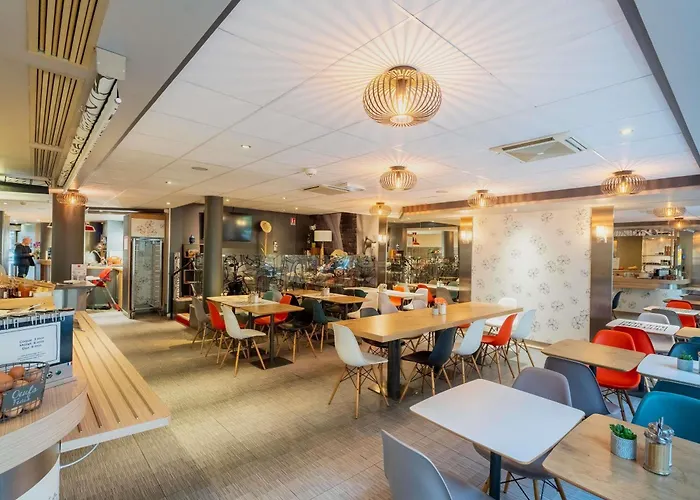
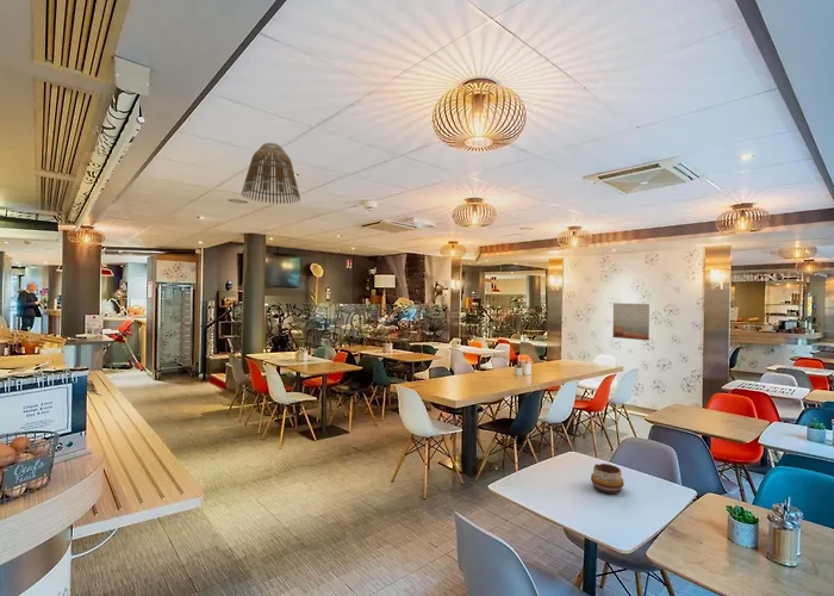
+ wall art [611,302,651,341]
+ decorative bowl [590,462,626,495]
+ lamp shade [239,142,301,205]
